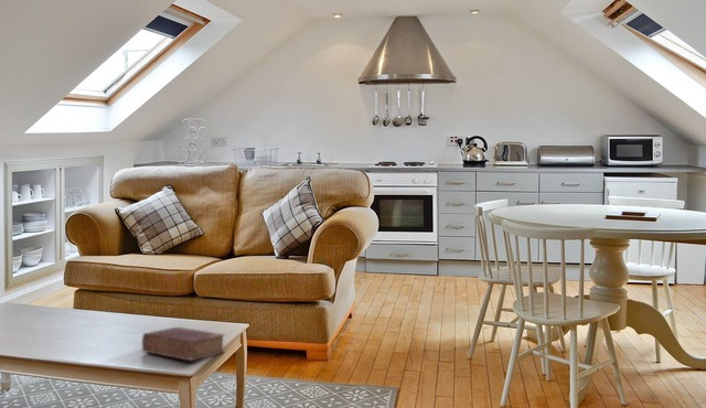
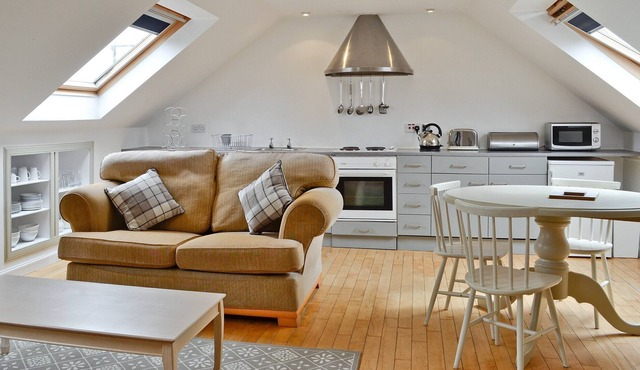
- book [141,326,226,362]
